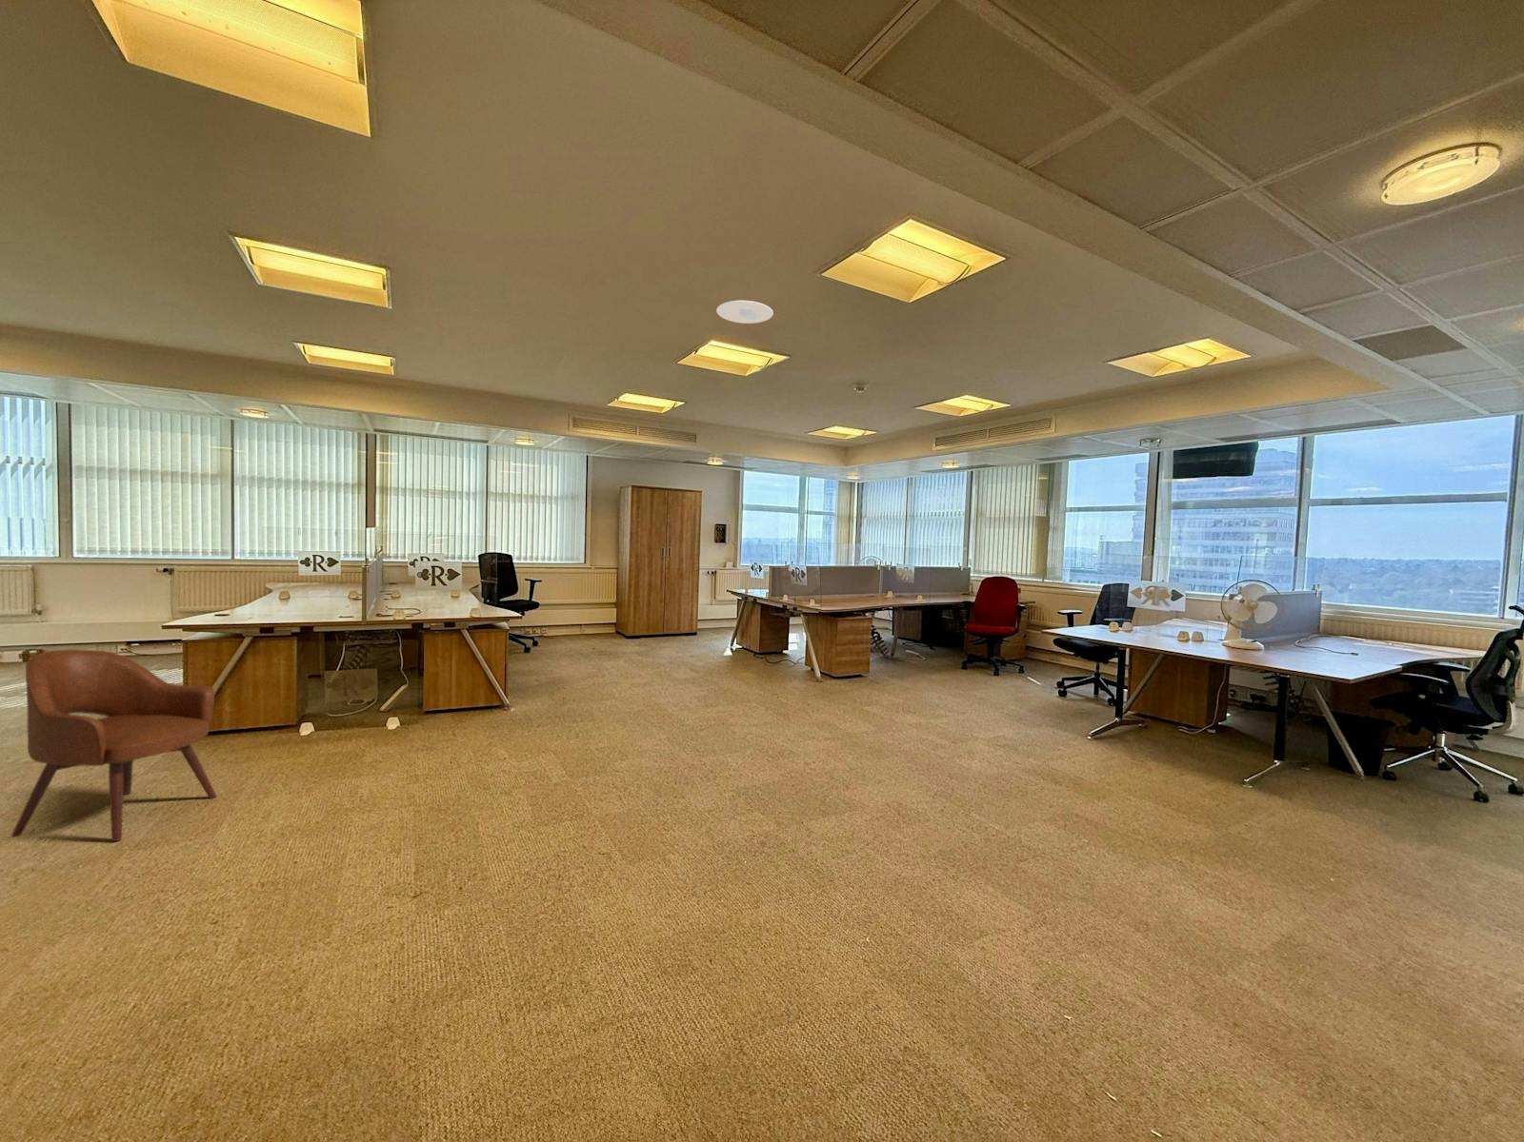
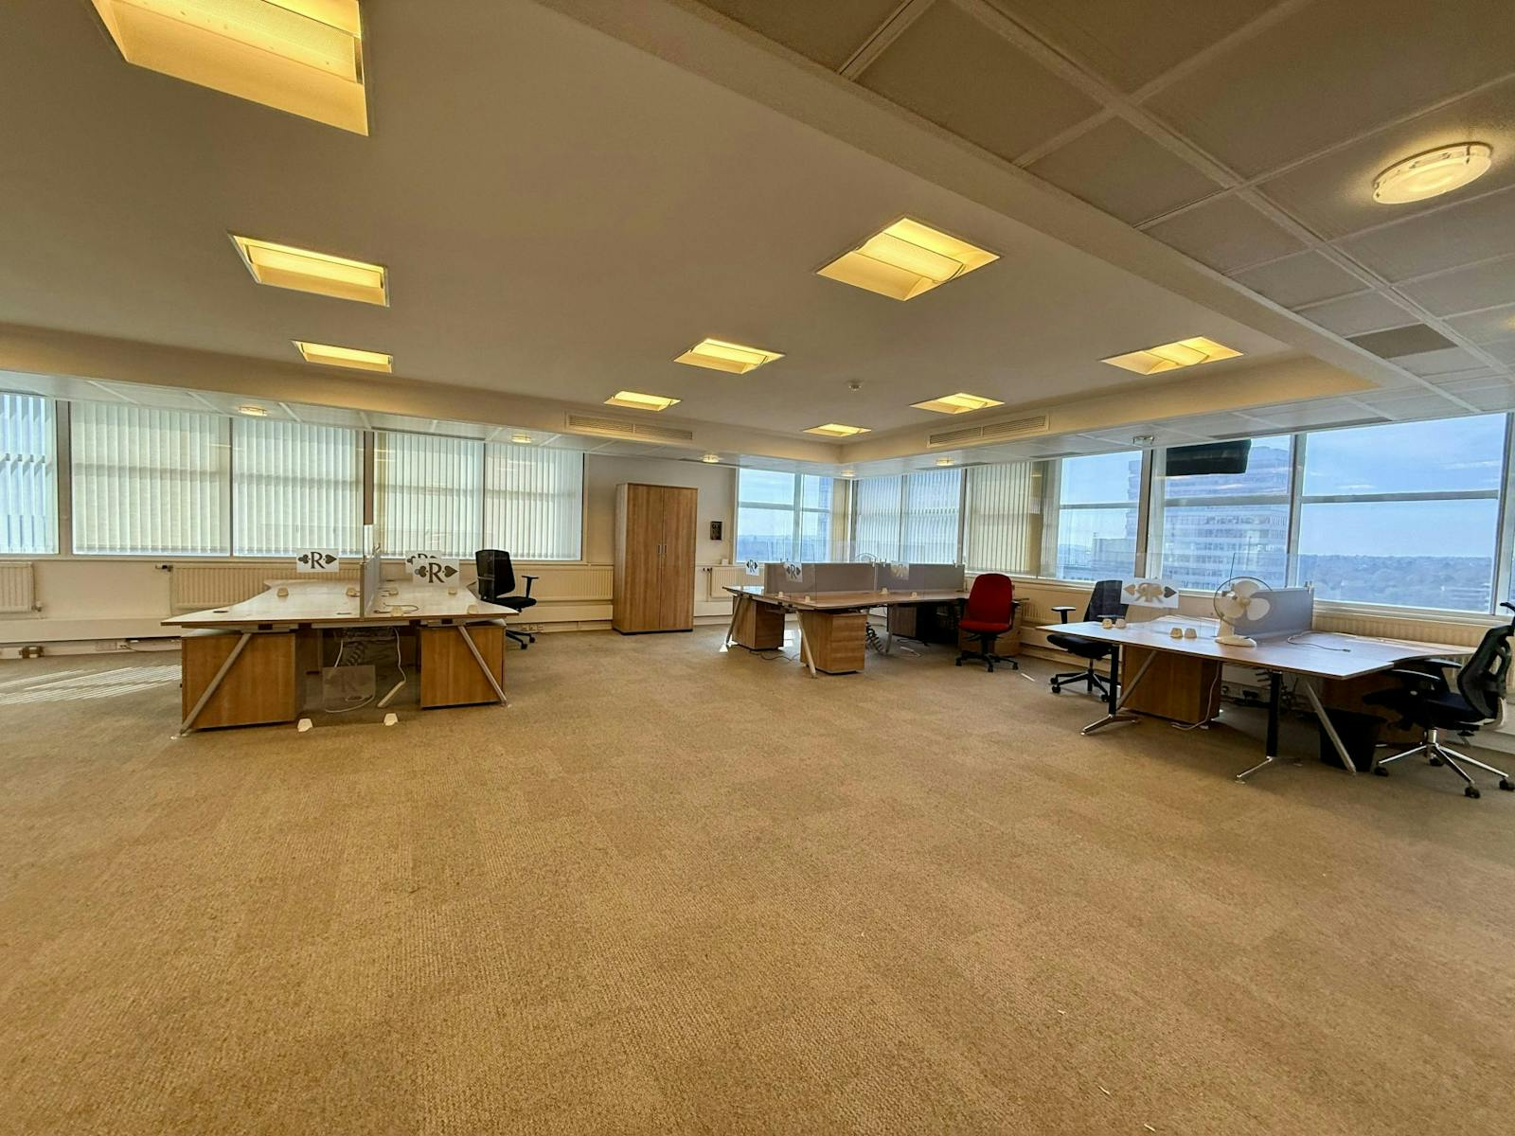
- recessed light [715,300,774,325]
- chair [11,648,218,842]
